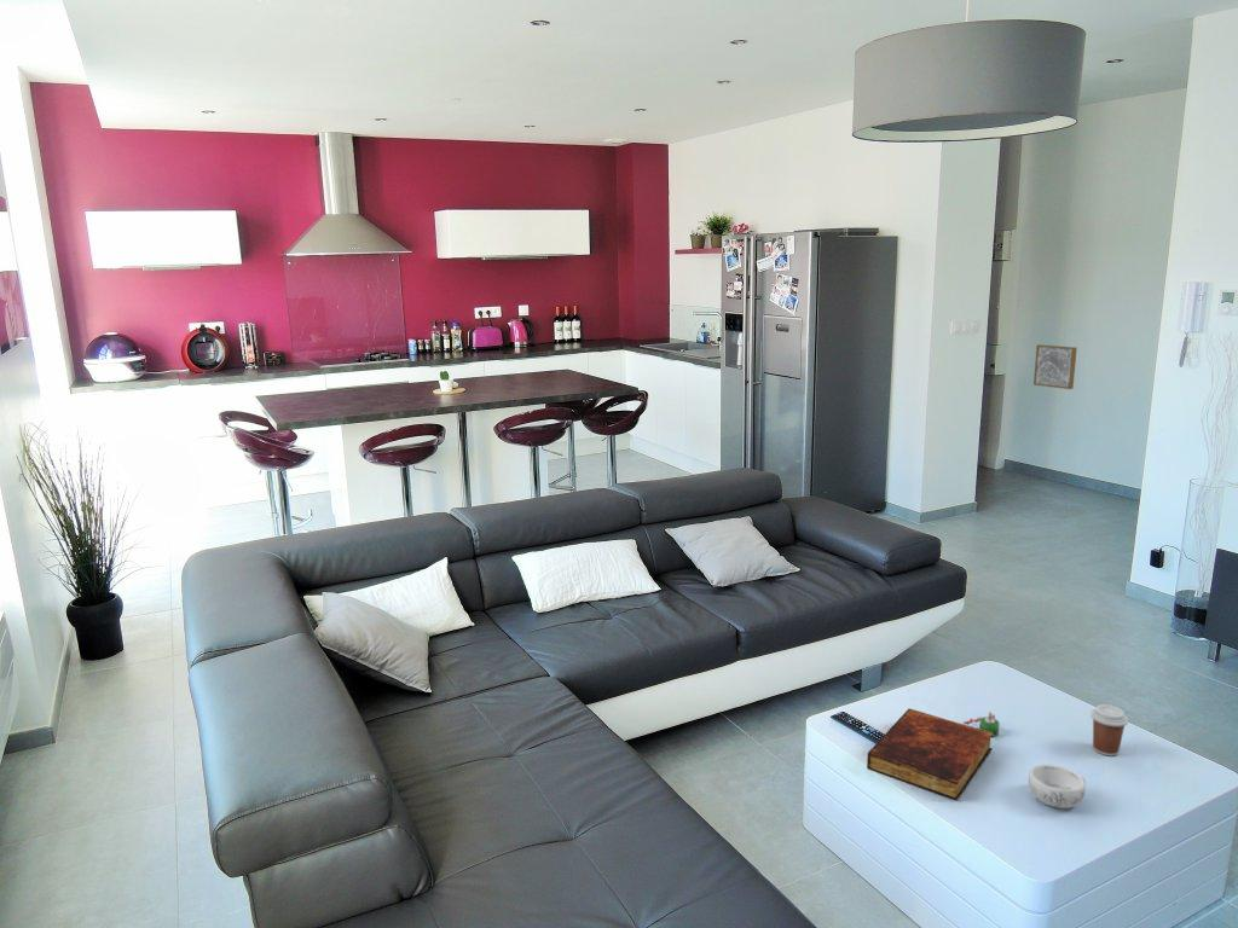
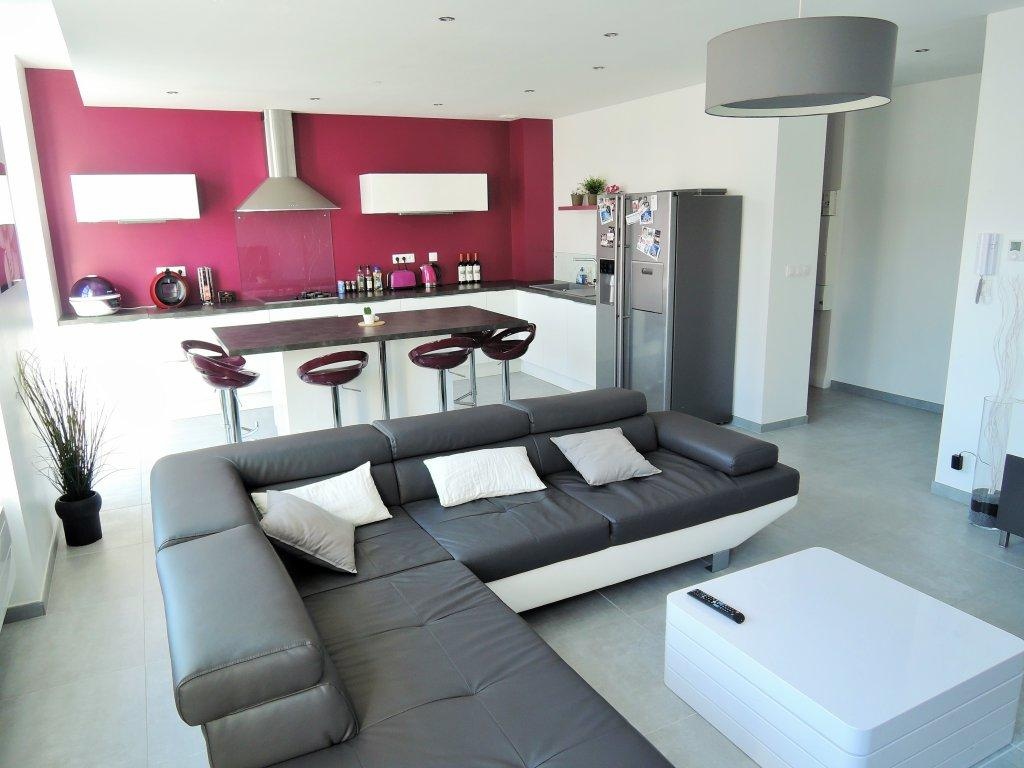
- coffee cup [1089,703,1129,758]
- candle [962,710,1001,738]
- decorative bowl [1028,762,1087,810]
- book [866,708,994,801]
- wall art [1032,343,1078,390]
